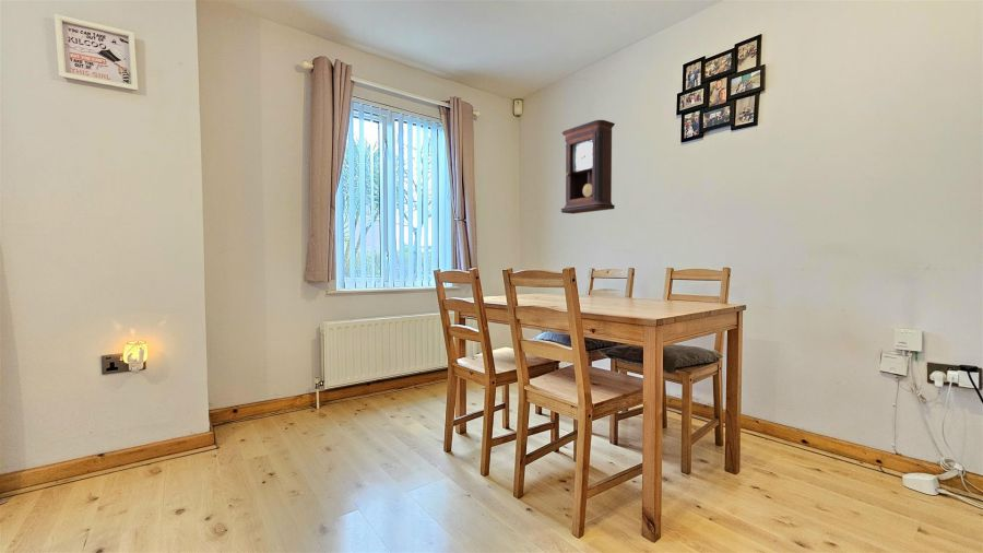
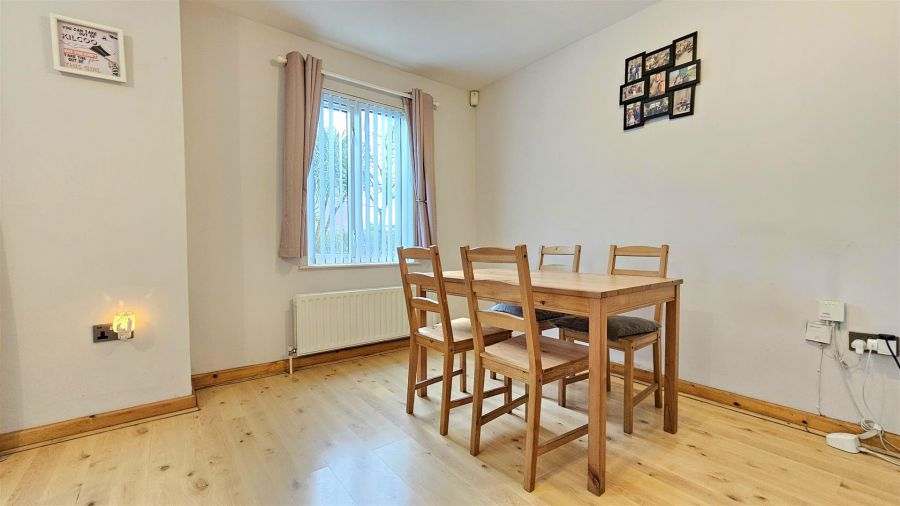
- pendulum clock [560,119,616,215]
